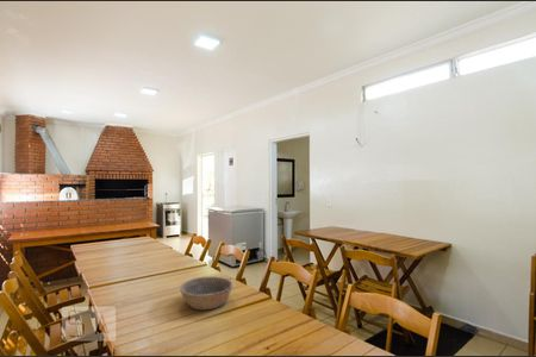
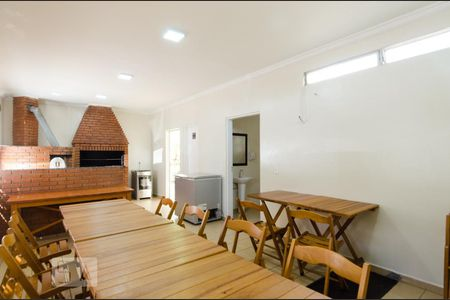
- bowl [179,275,235,311]
